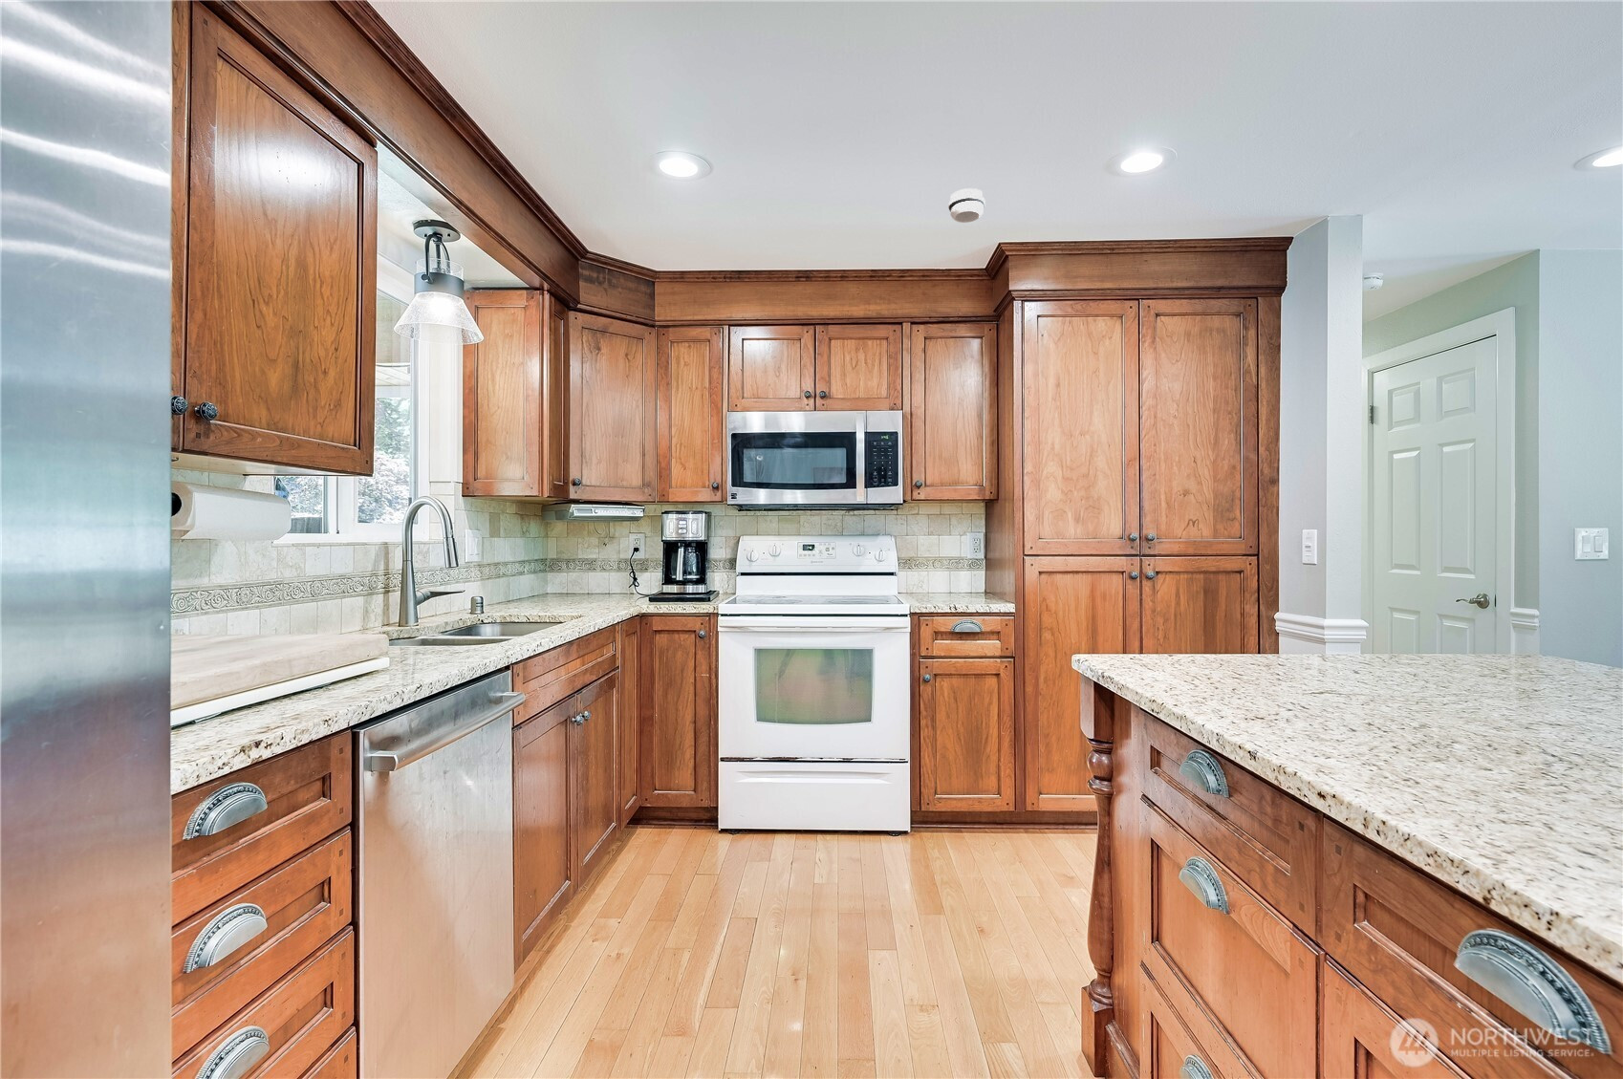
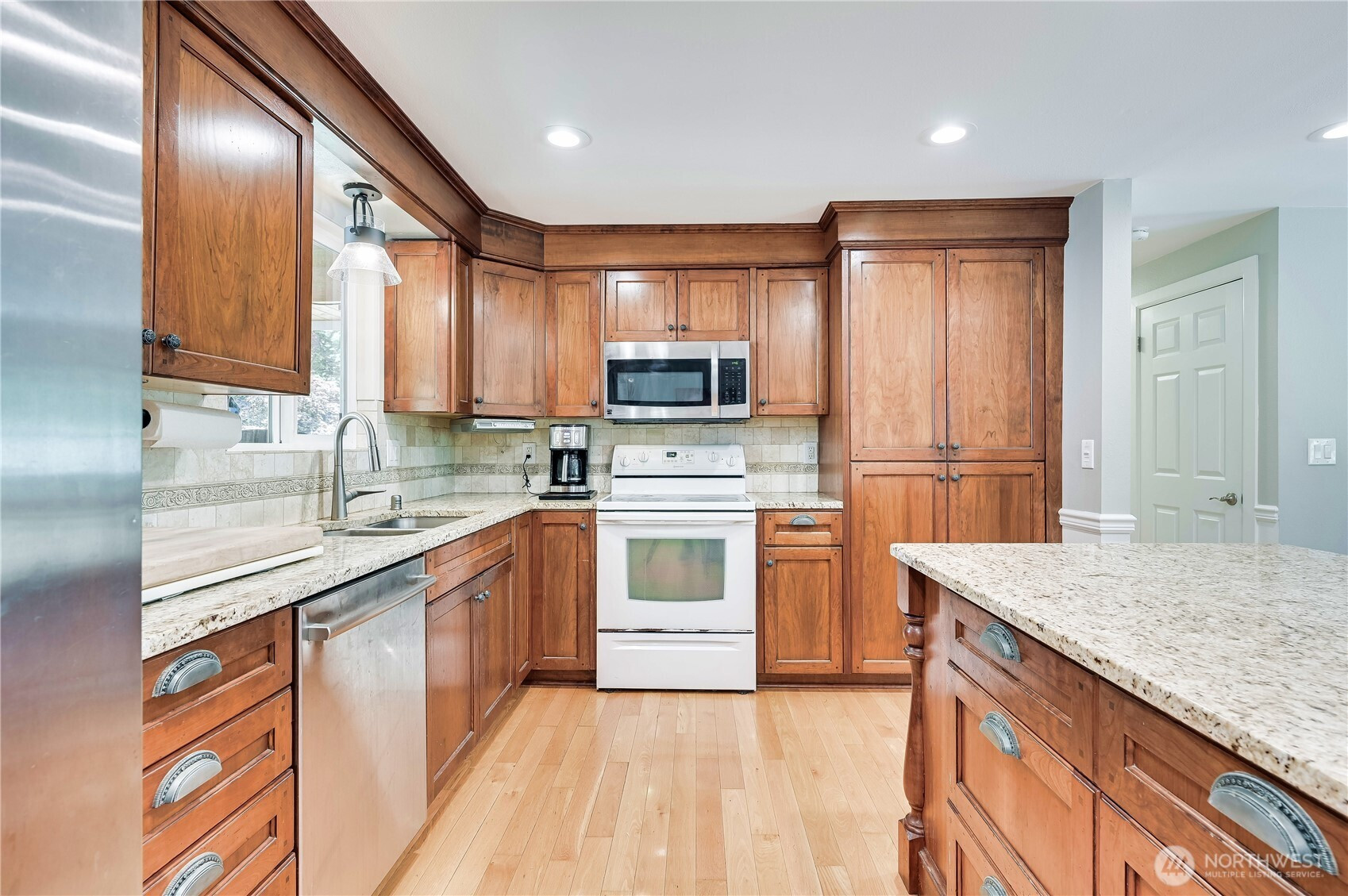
- smoke detector [948,188,986,224]
